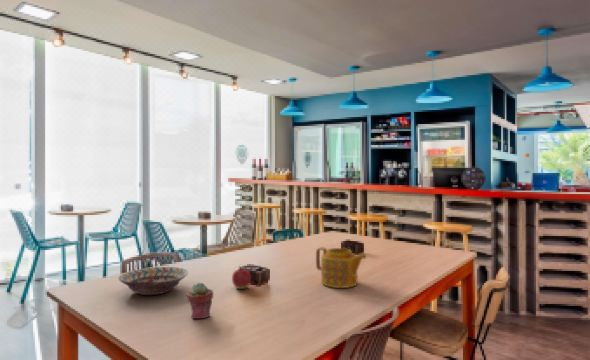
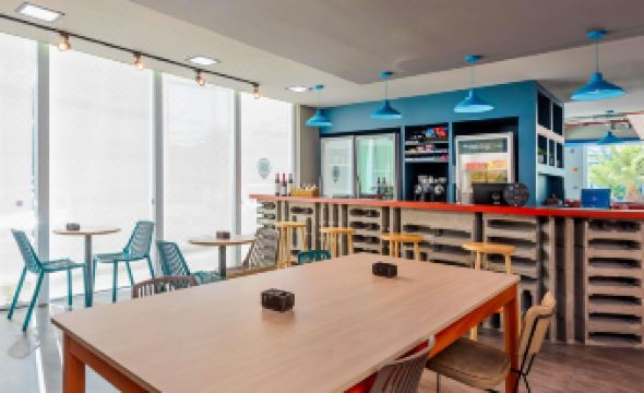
- decorative bowl [118,266,189,296]
- teapot [315,246,367,289]
- potted succulent [186,282,214,320]
- apple [231,266,252,290]
